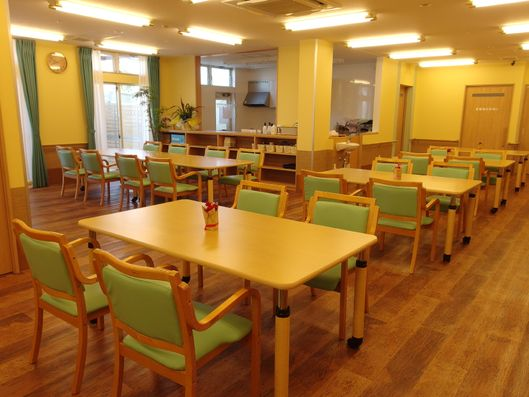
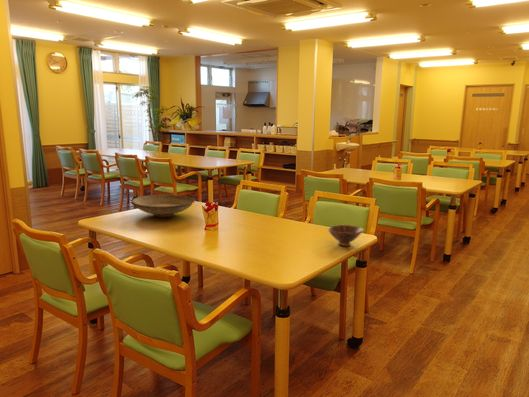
+ bowl [327,224,365,247]
+ decorative bowl [131,194,196,218]
